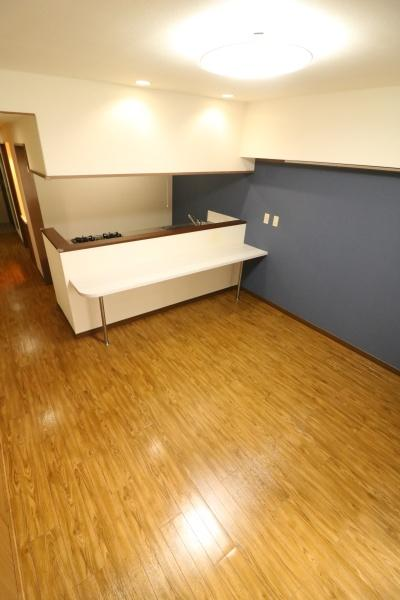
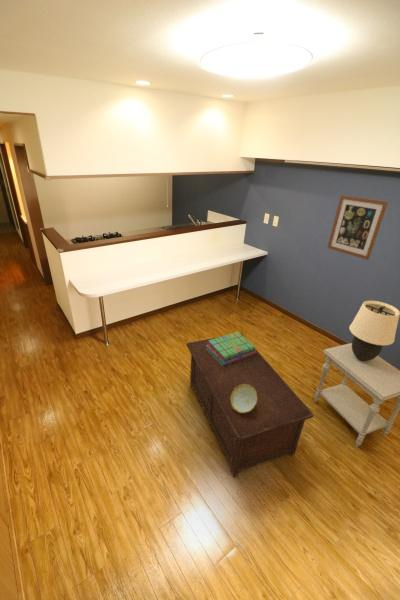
+ side table [313,342,400,448]
+ decorative bowl [230,384,257,413]
+ cabinet [186,332,315,478]
+ stack of books [206,331,256,366]
+ wall art [326,194,389,261]
+ table lamp [348,300,400,361]
